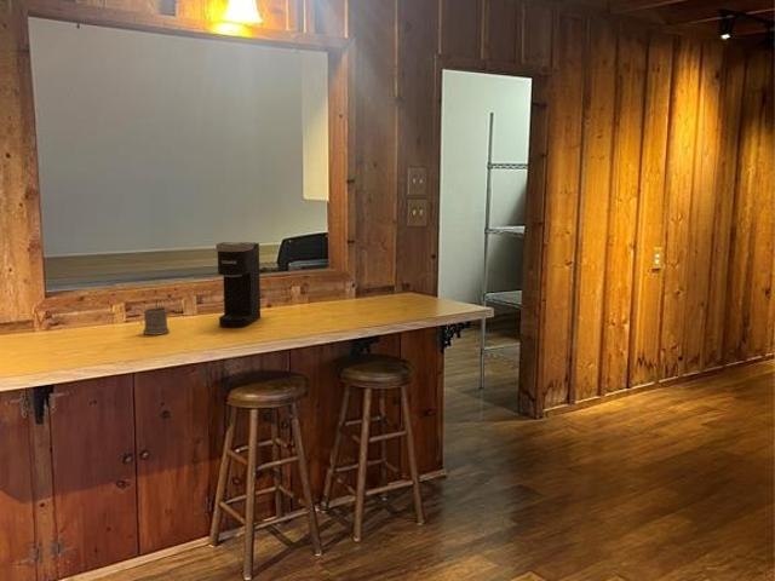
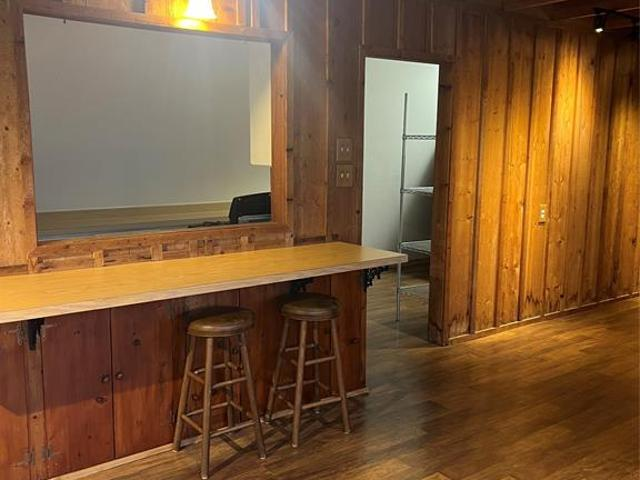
- mug [132,306,171,336]
- coffee maker [214,241,262,328]
